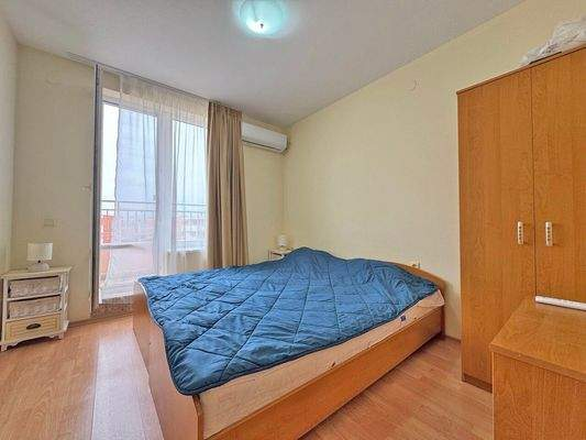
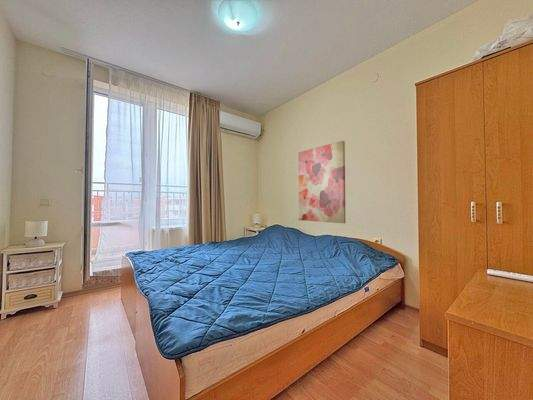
+ wall art [297,140,347,224]
